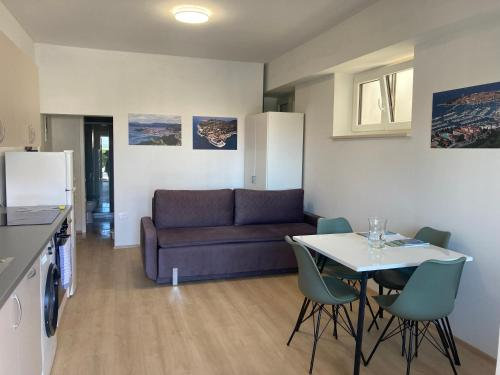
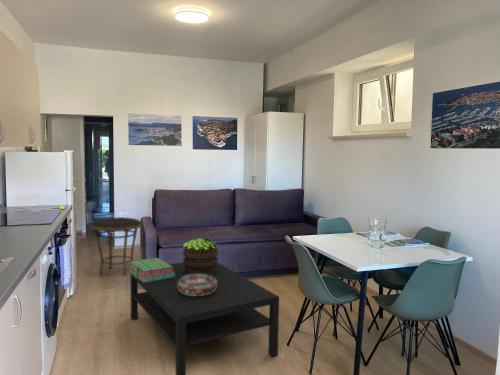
+ stack of books [128,257,175,283]
+ potted plant [182,237,220,274]
+ side table [89,216,143,277]
+ coffee table [129,261,280,375]
+ decorative bowl [177,274,217,296]
